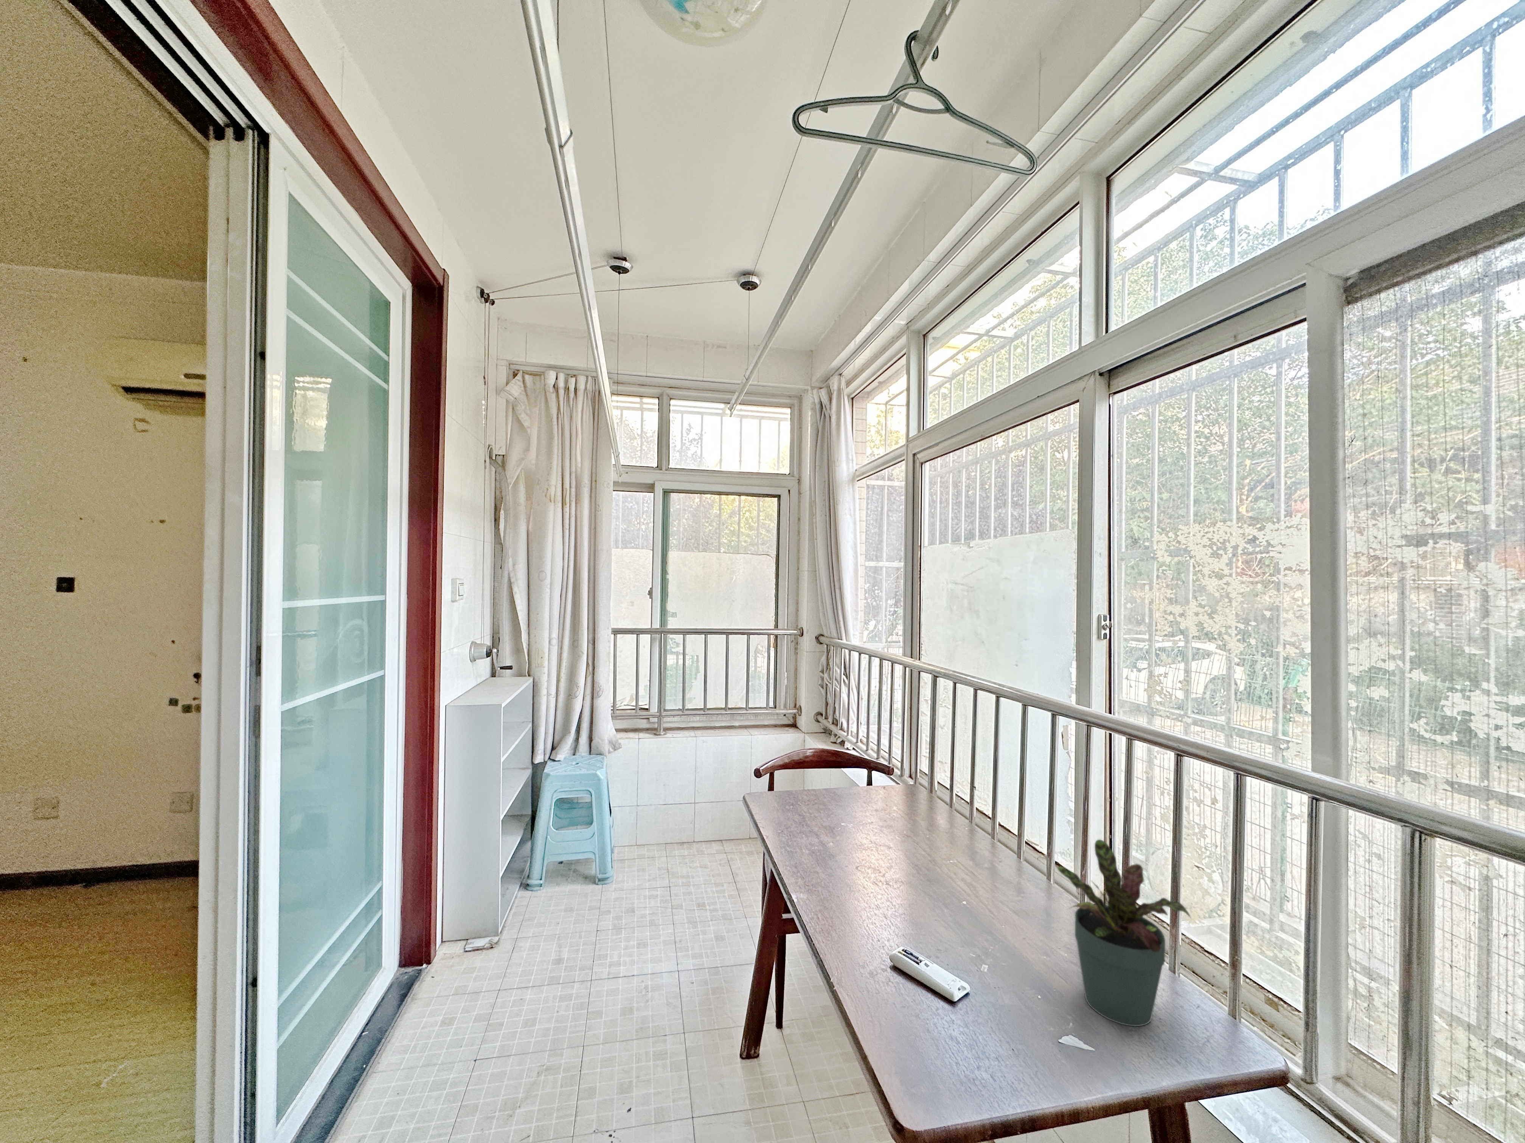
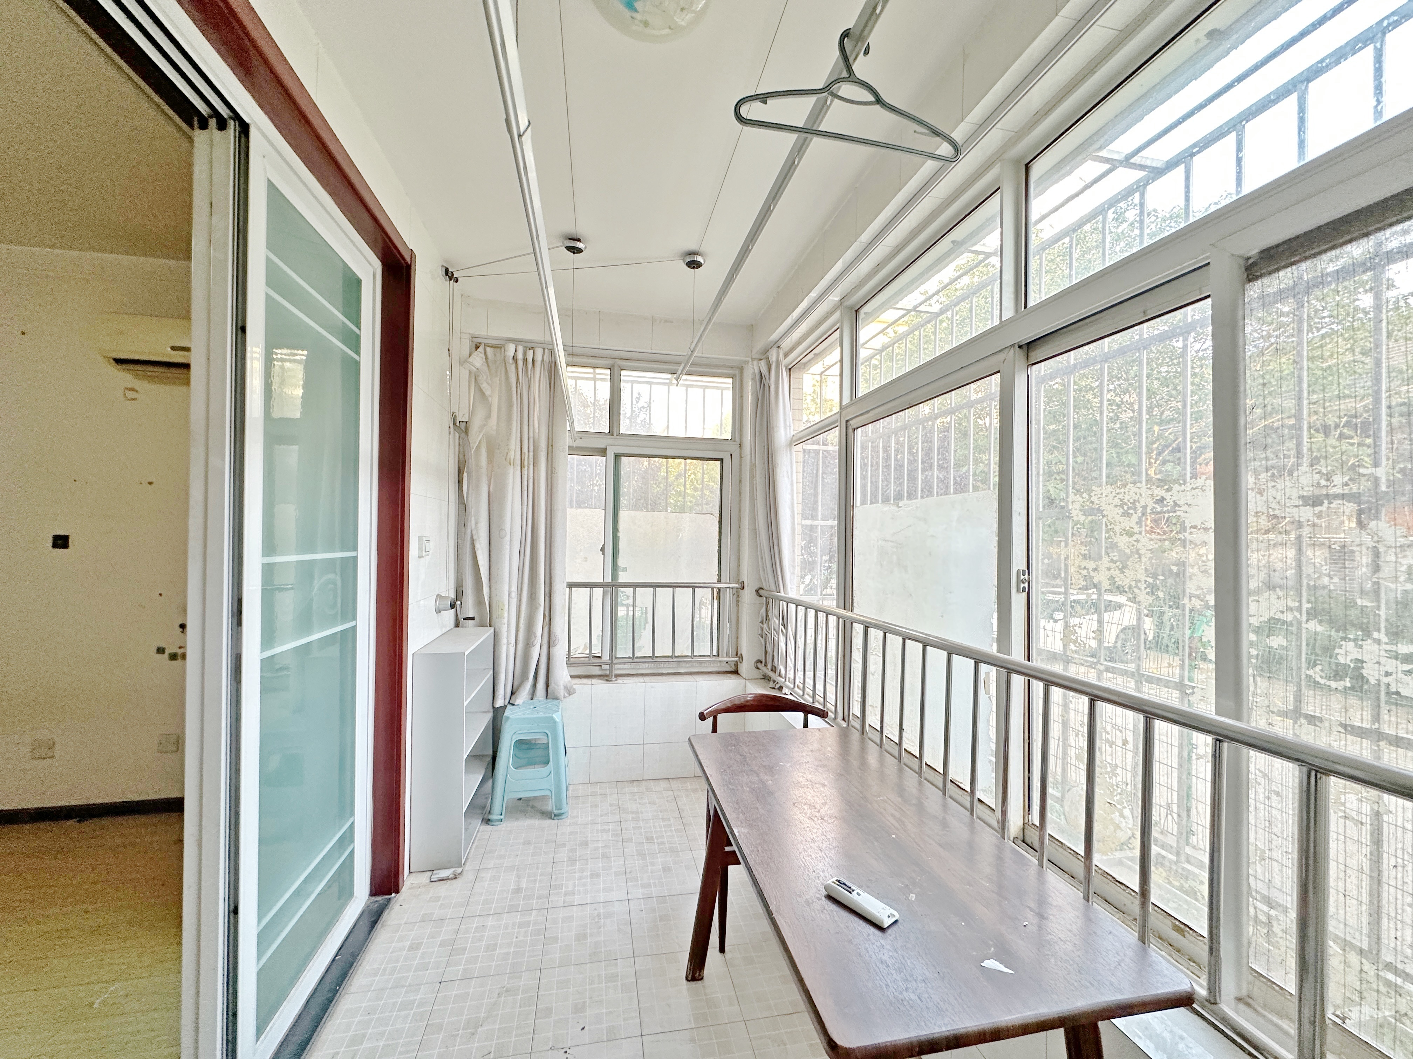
- potted plant [1057,839,1192,1027]
